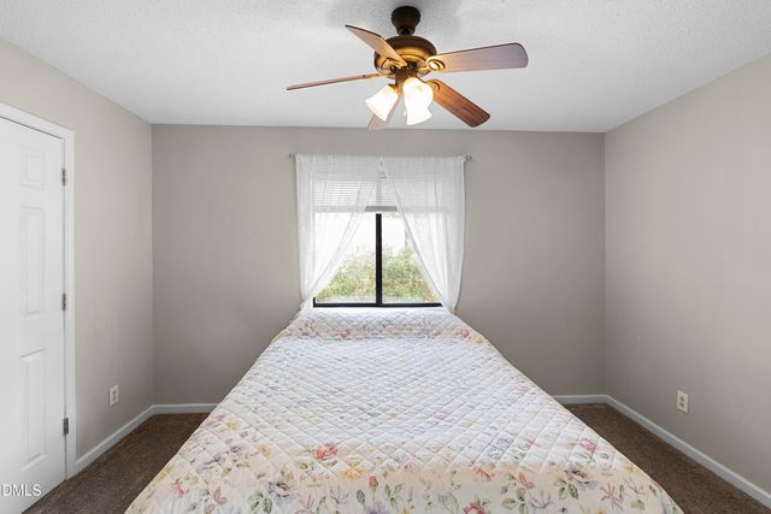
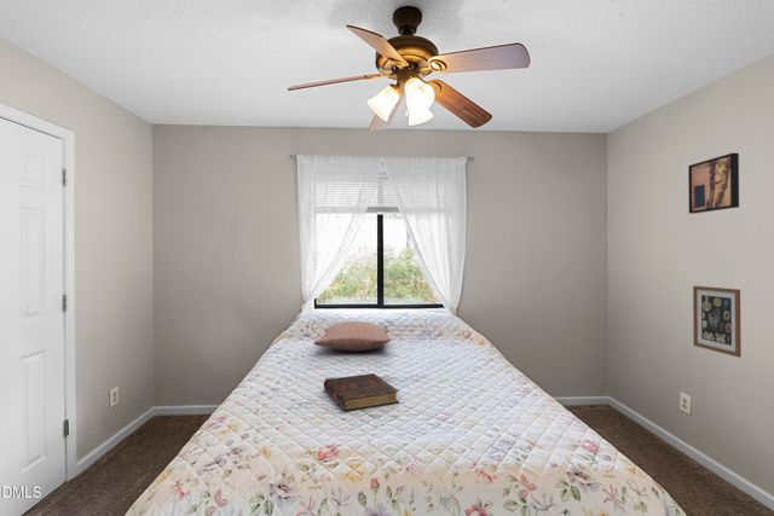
+ wall art [692,285,743,359]
+ pillow [312,320,392,353]
+ book [323,372,400,412]
+ wall art [687,152,740,215]
